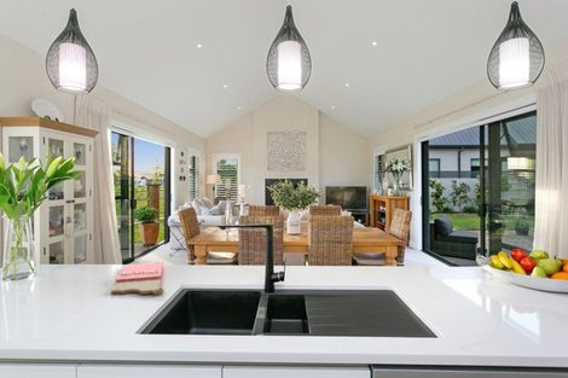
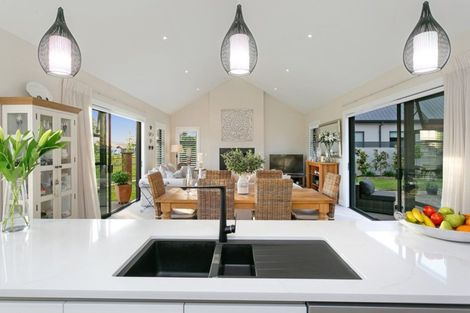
- cutting board [110,261,166,296]
